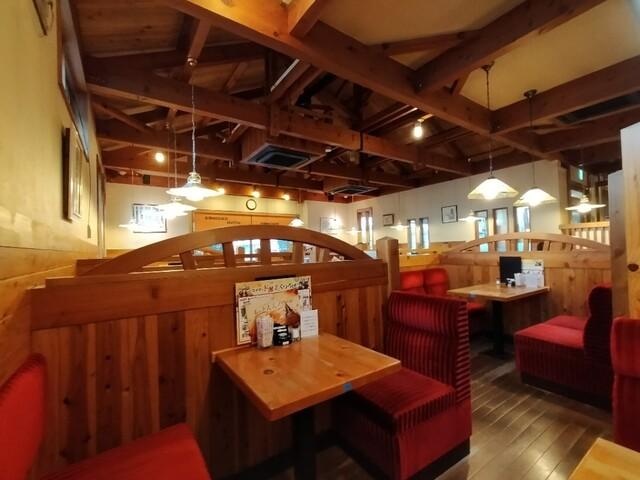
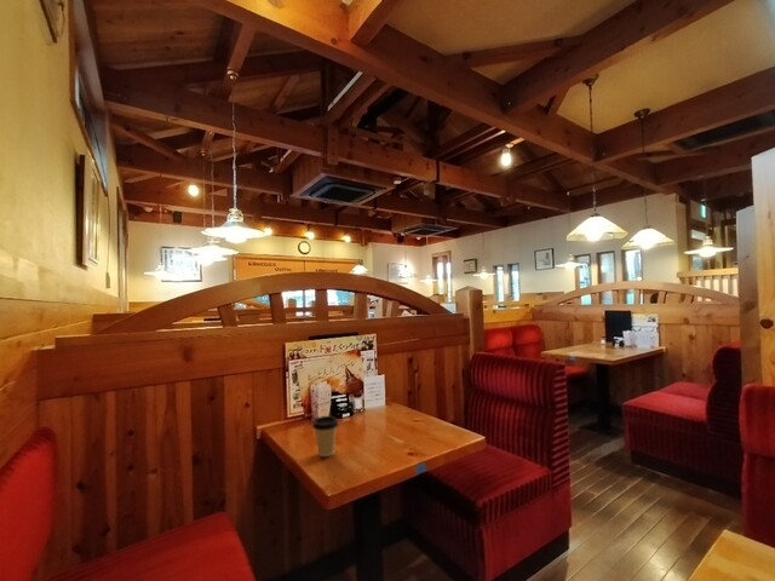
+ coffee cup [311,415,339,458]
